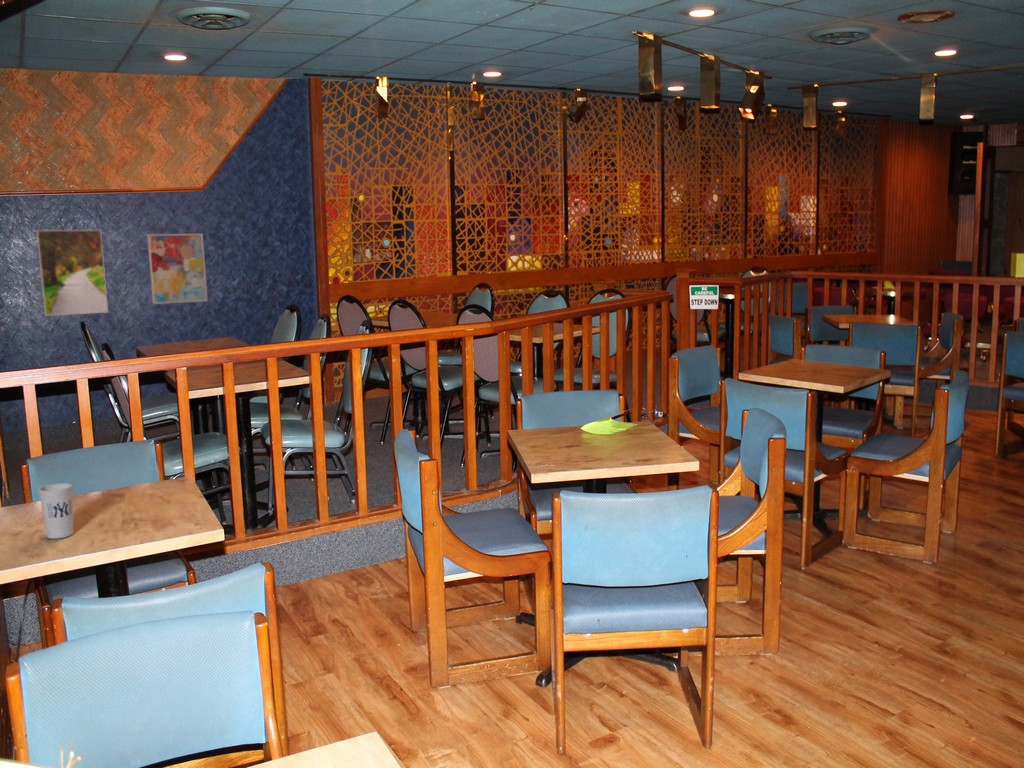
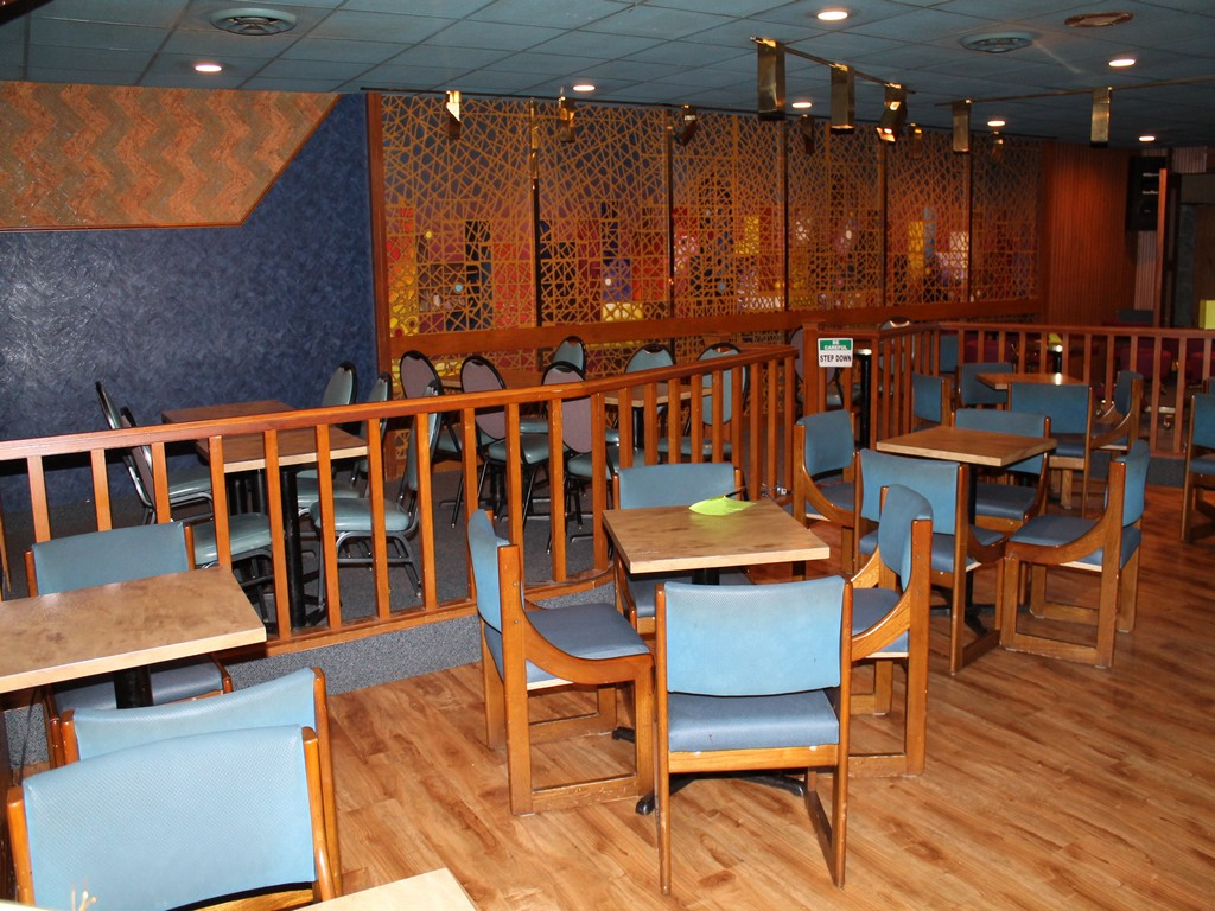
- cup [38,482,75,540]
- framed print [36,229,109,317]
- wall art [146,233,209,305]
